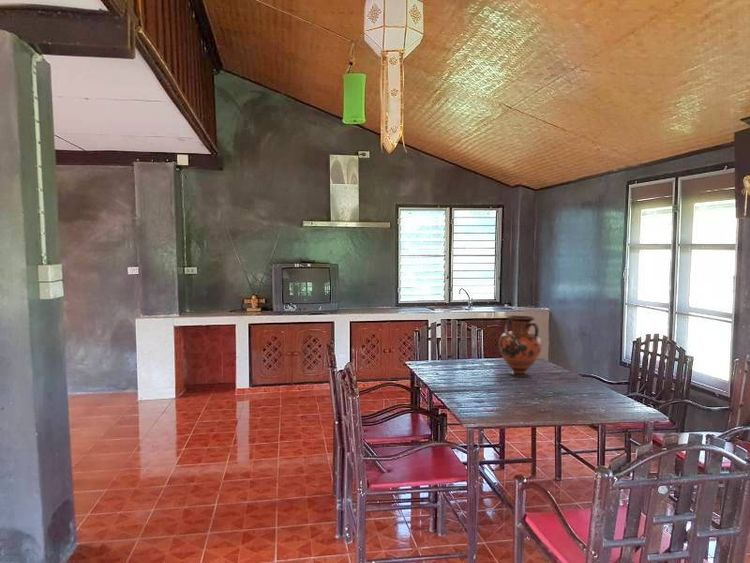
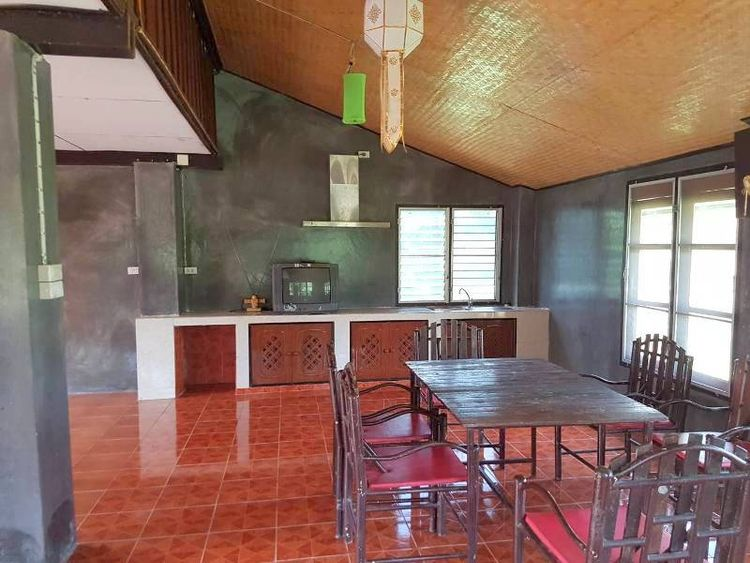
- vase [498,315,543,378]
